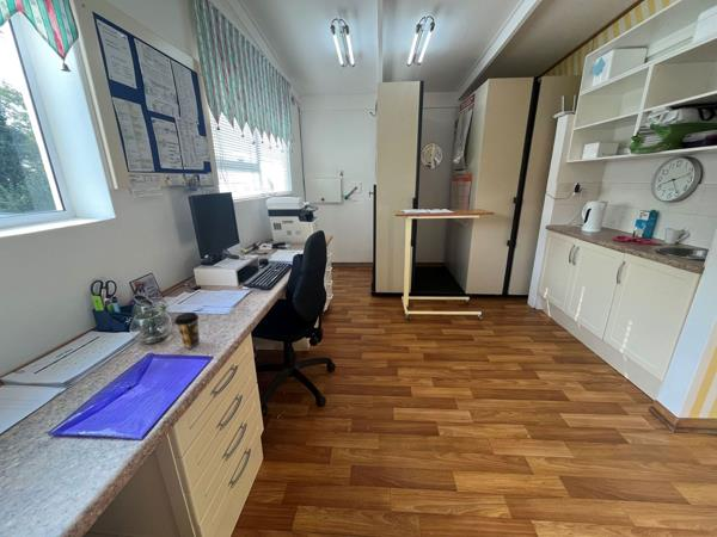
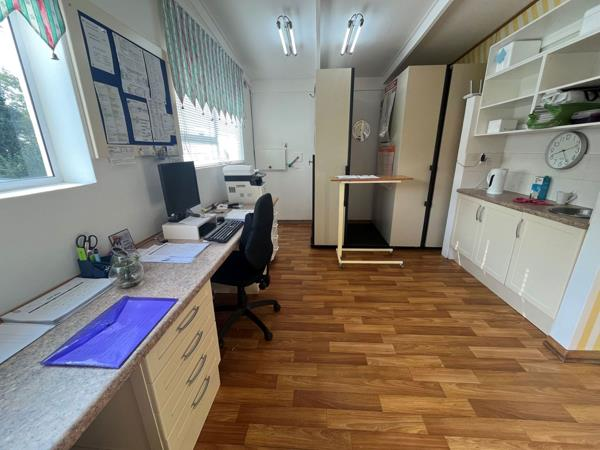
- coffee cup [173,311,201,350]
